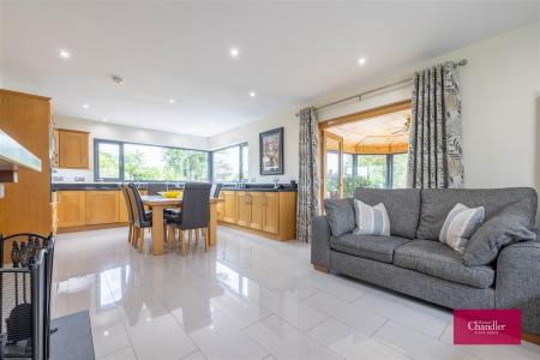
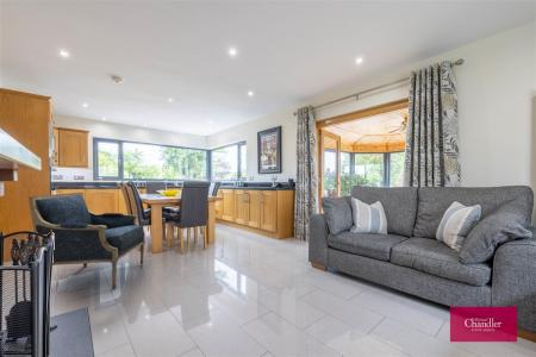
+ armchair [27,192,147,290]
